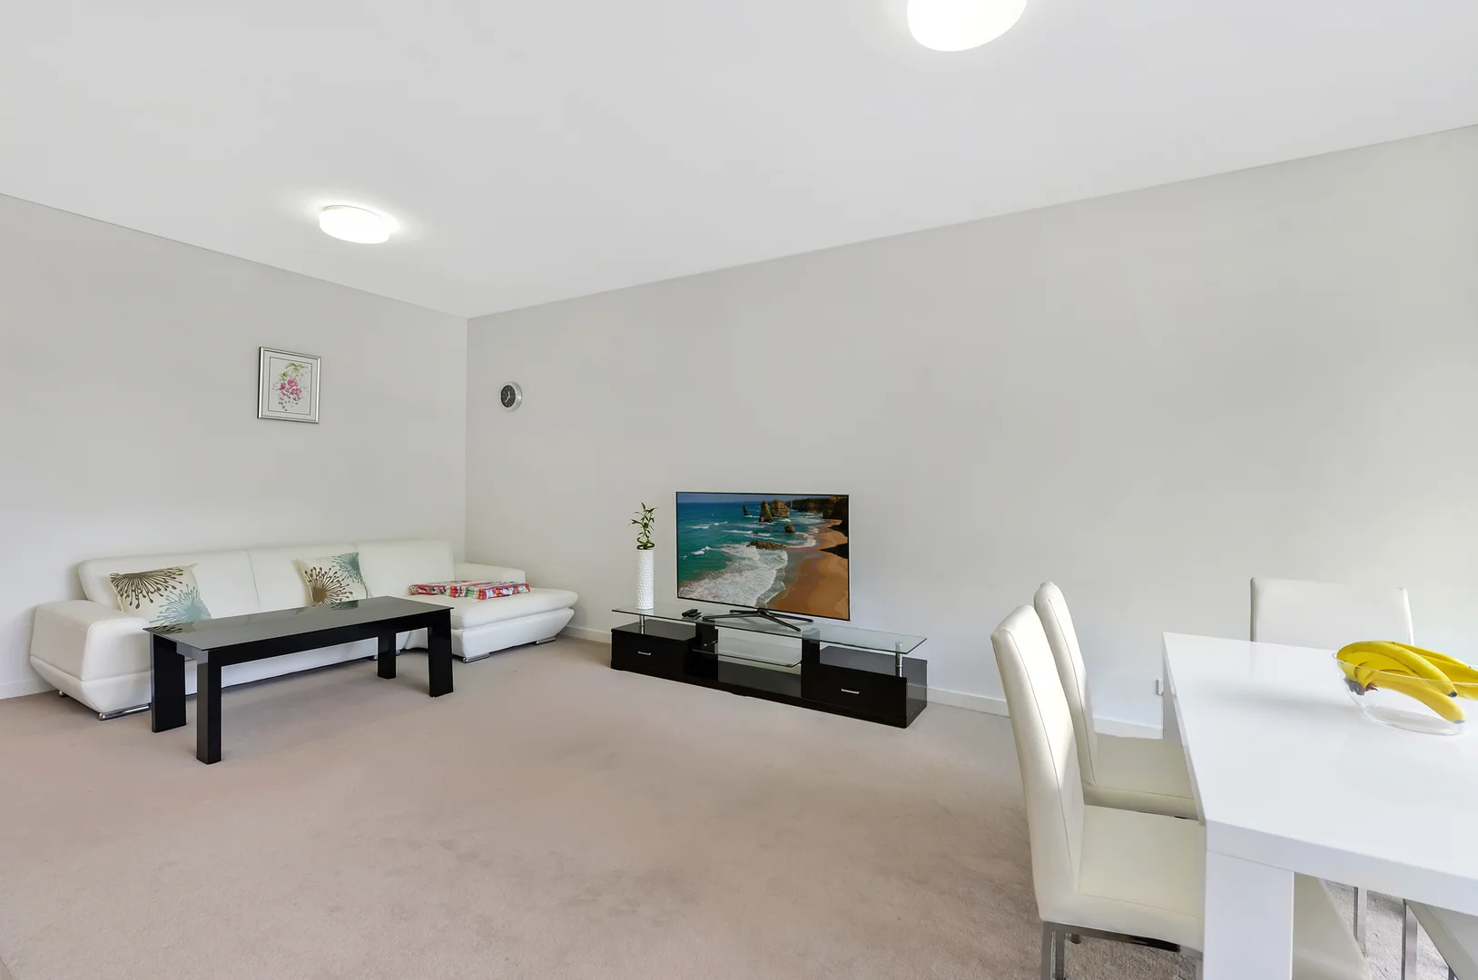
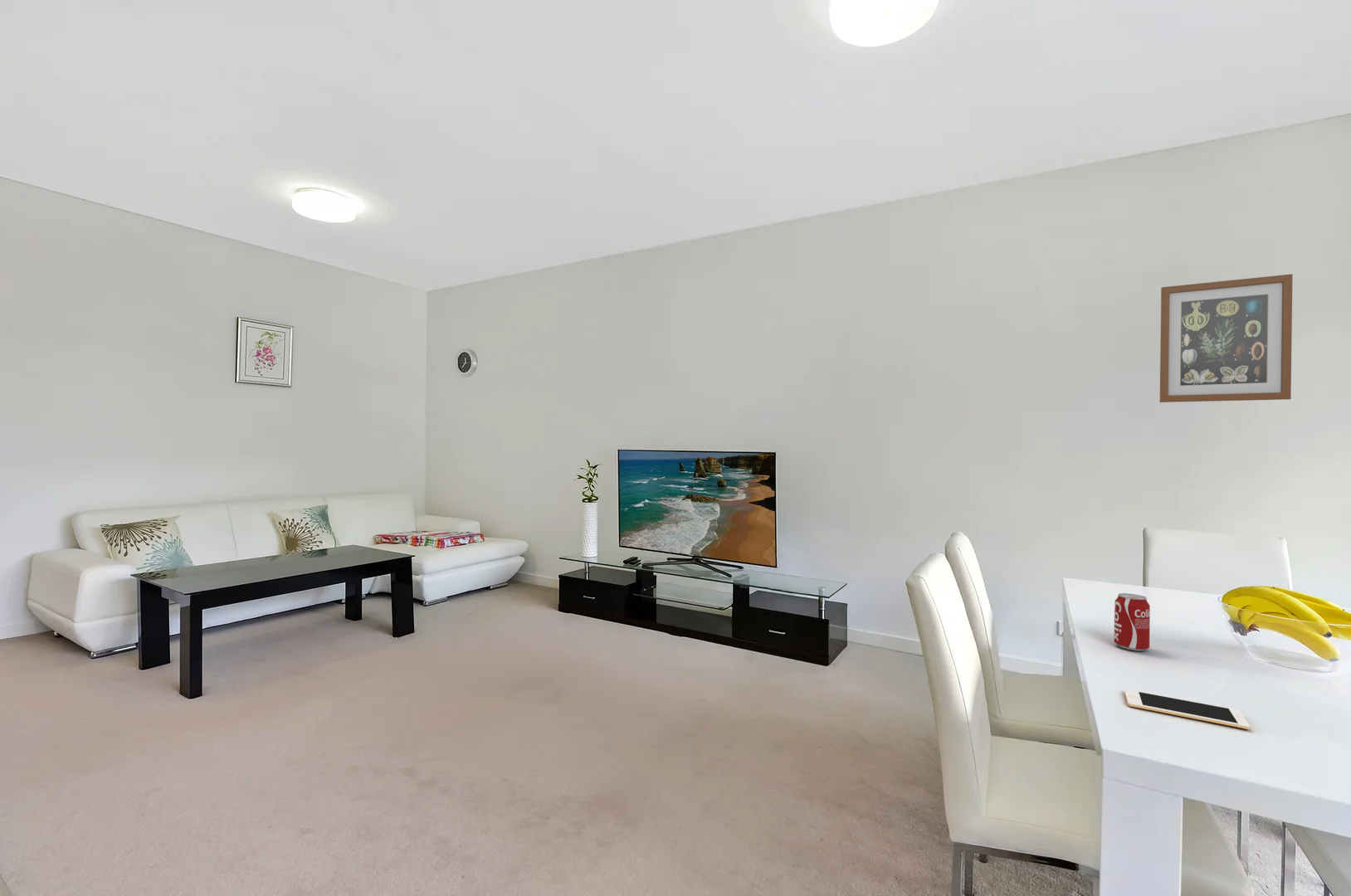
+ wall art [1158,273,1294,403]
+ cell phone [1124,689,1251,730]
+ beverage can [1114,592,1151,652]
